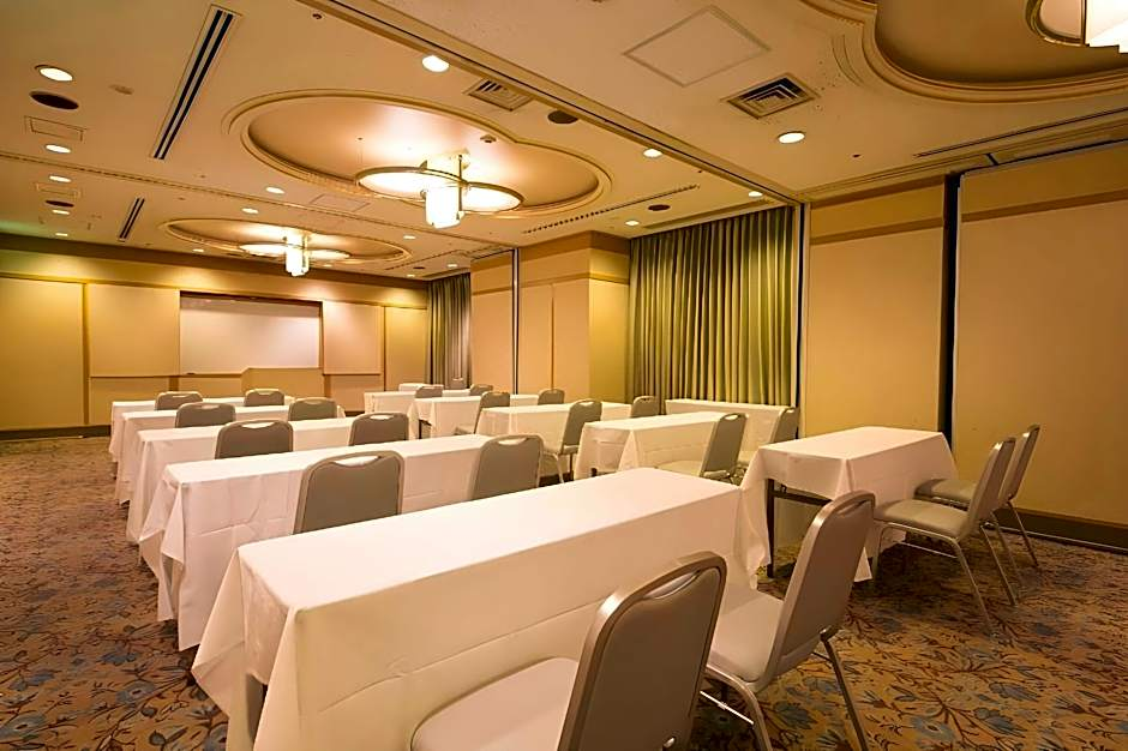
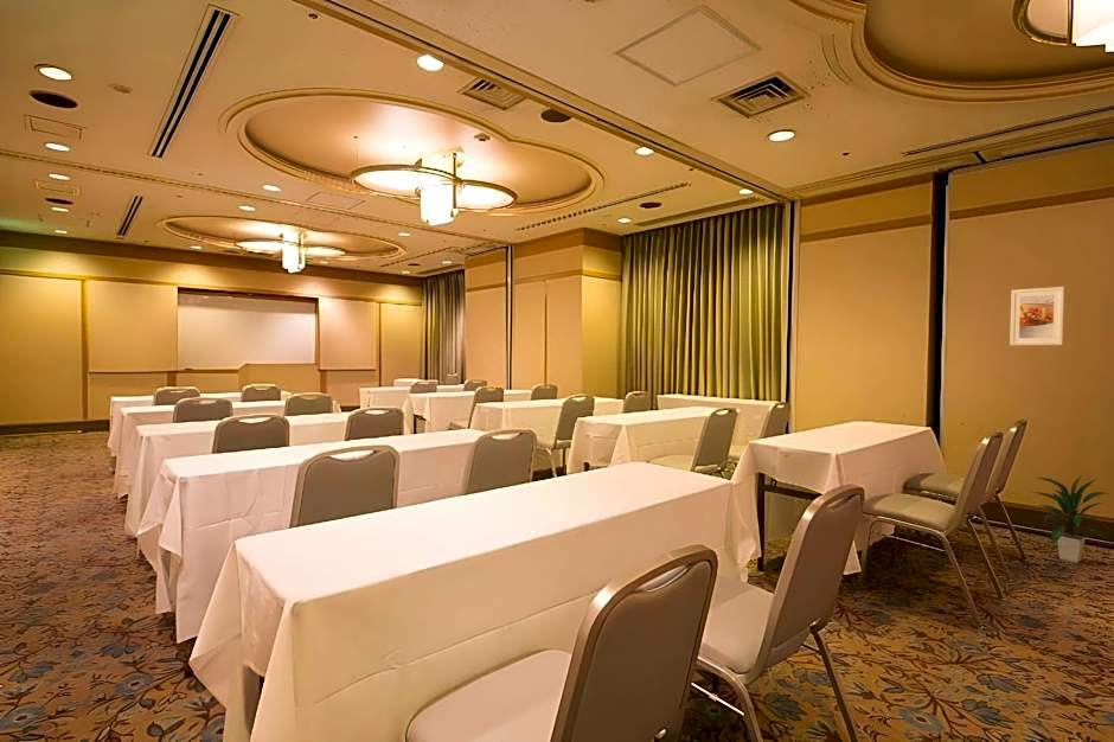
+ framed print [1009,286,1065,346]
+ indoor plant [1031,473,1114,564]
